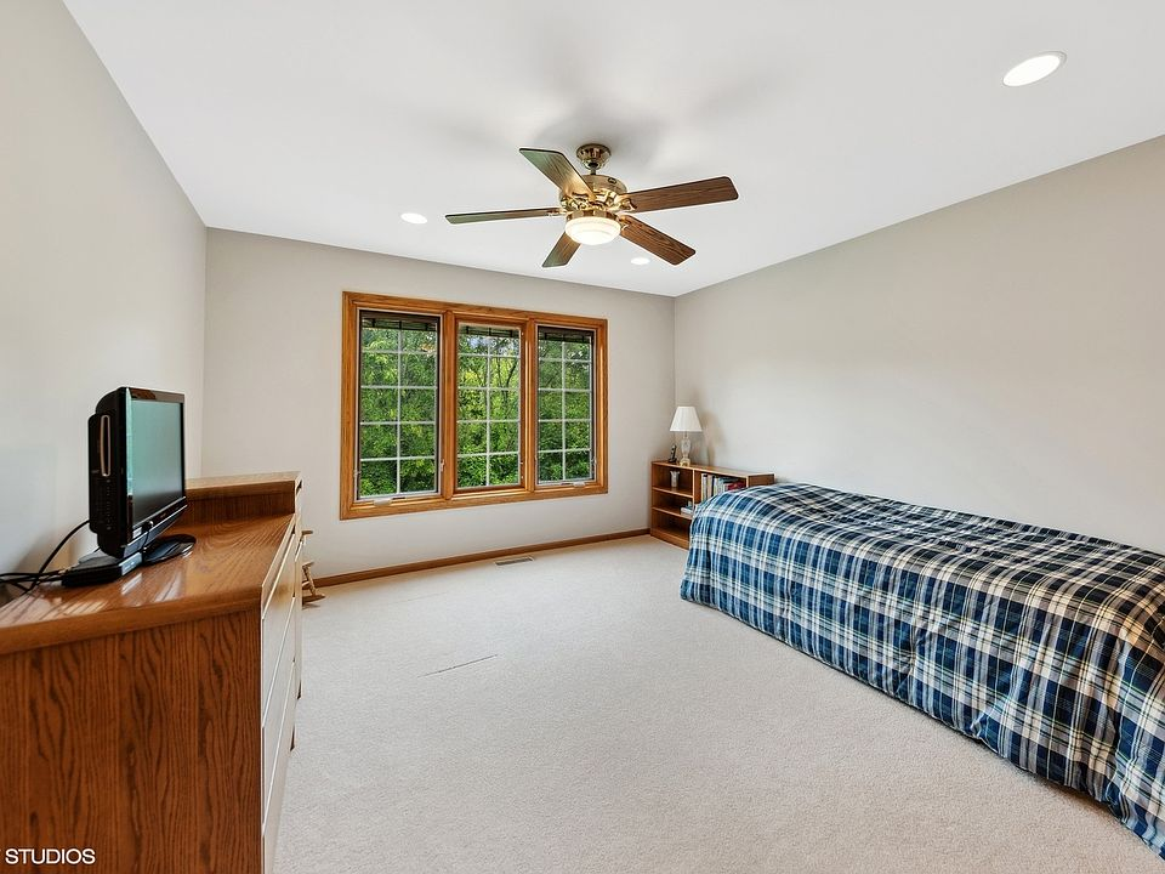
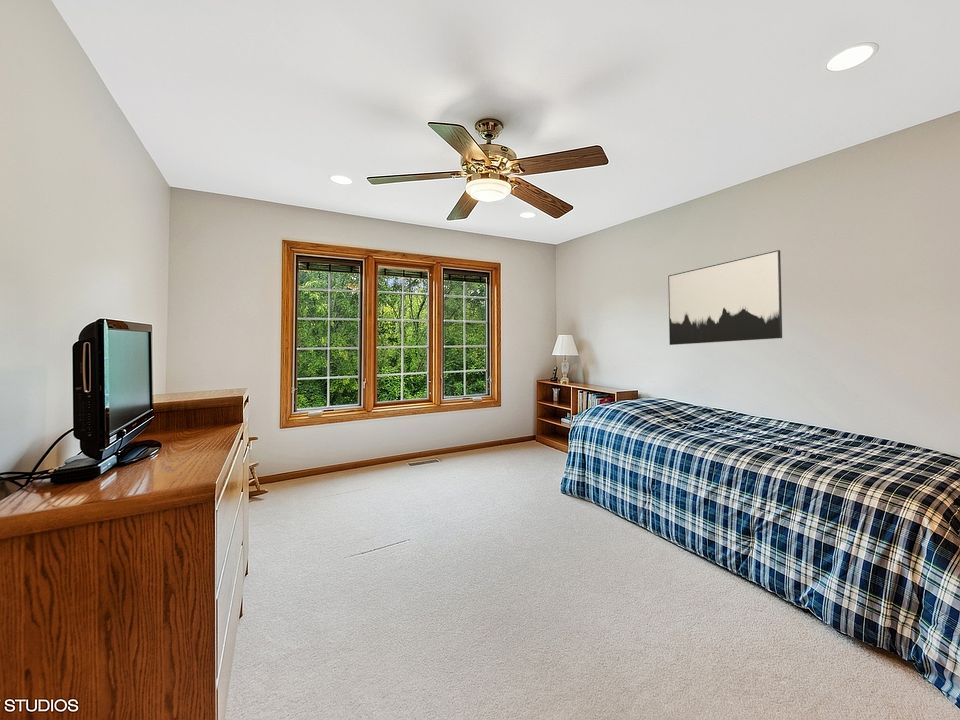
+ wall art [667,249,783,346]
